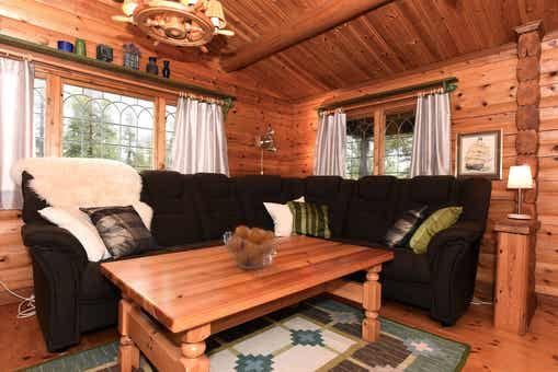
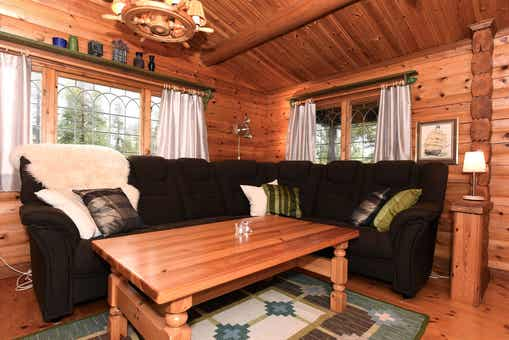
- fruit basket [223,224,278,270]
